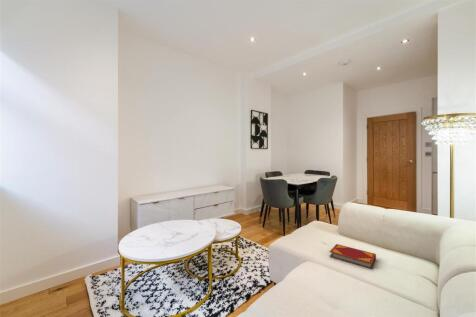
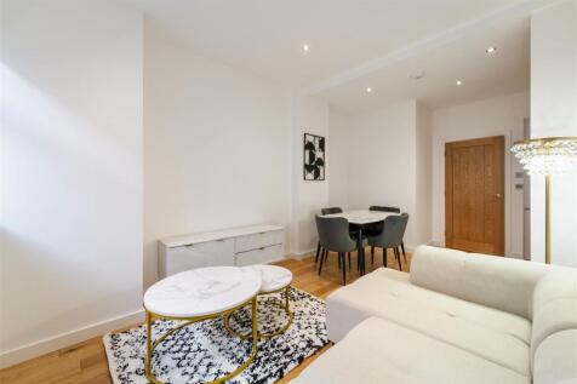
- hardback book [329,243,377,270]
